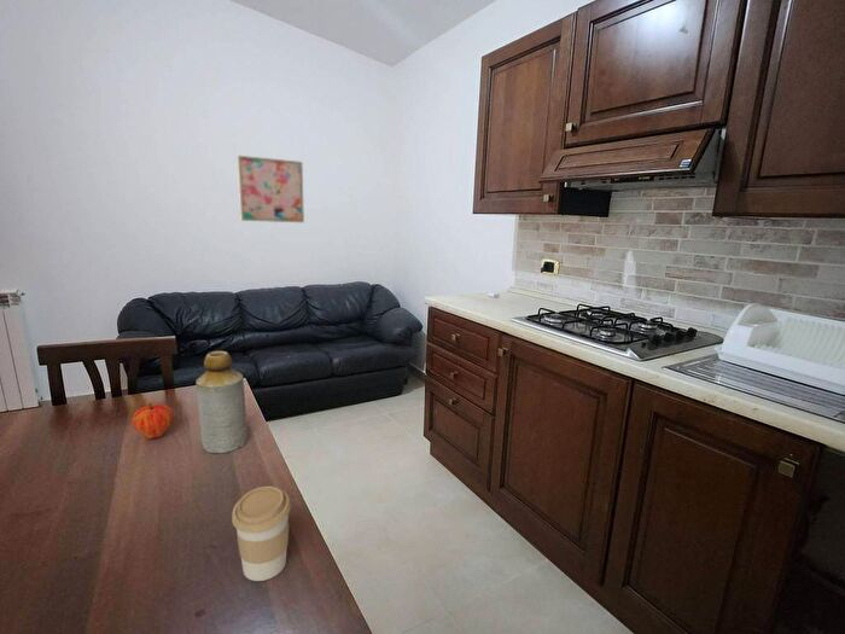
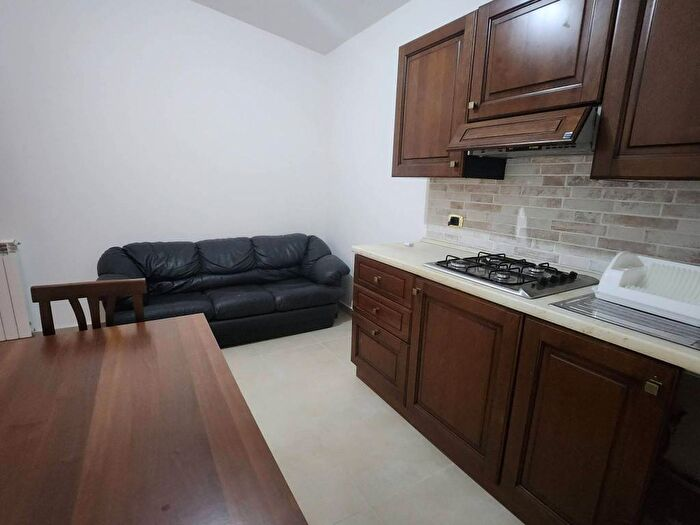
- bottle [194,350,249,454]
- coffee cup [231,485,292,582]
- fruit [130,401,175,441]
- wall art [237,155,305,223]
